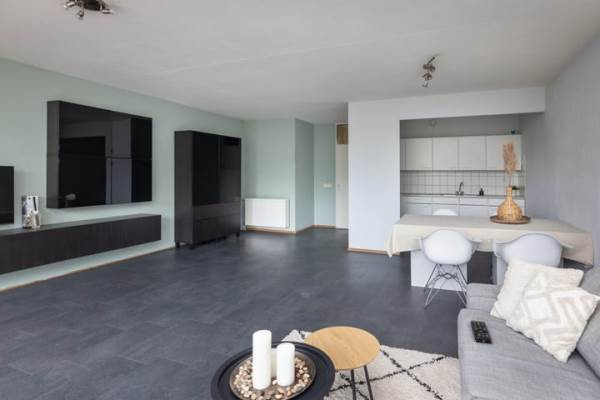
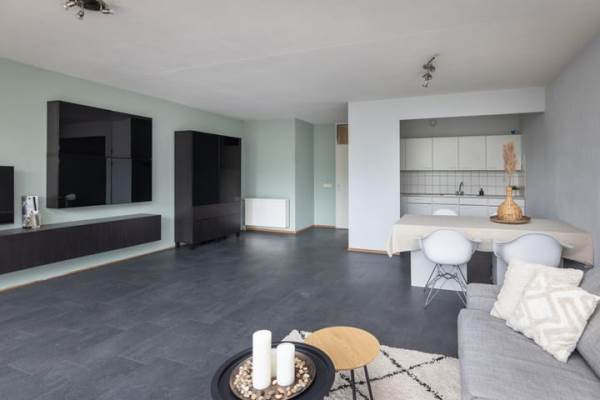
- remote control [470,319,493,344]
